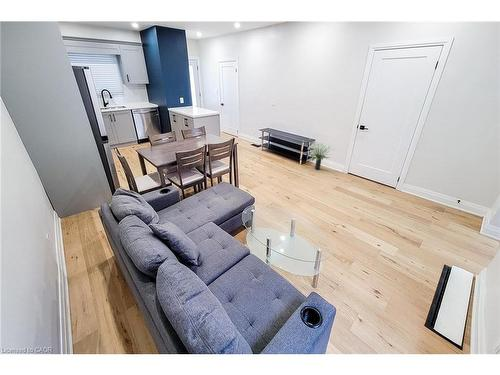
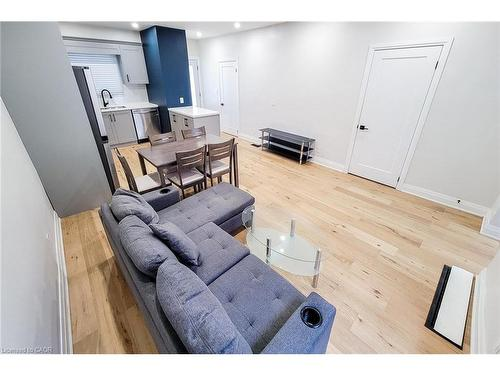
- potted plant [307,142,335,171]
